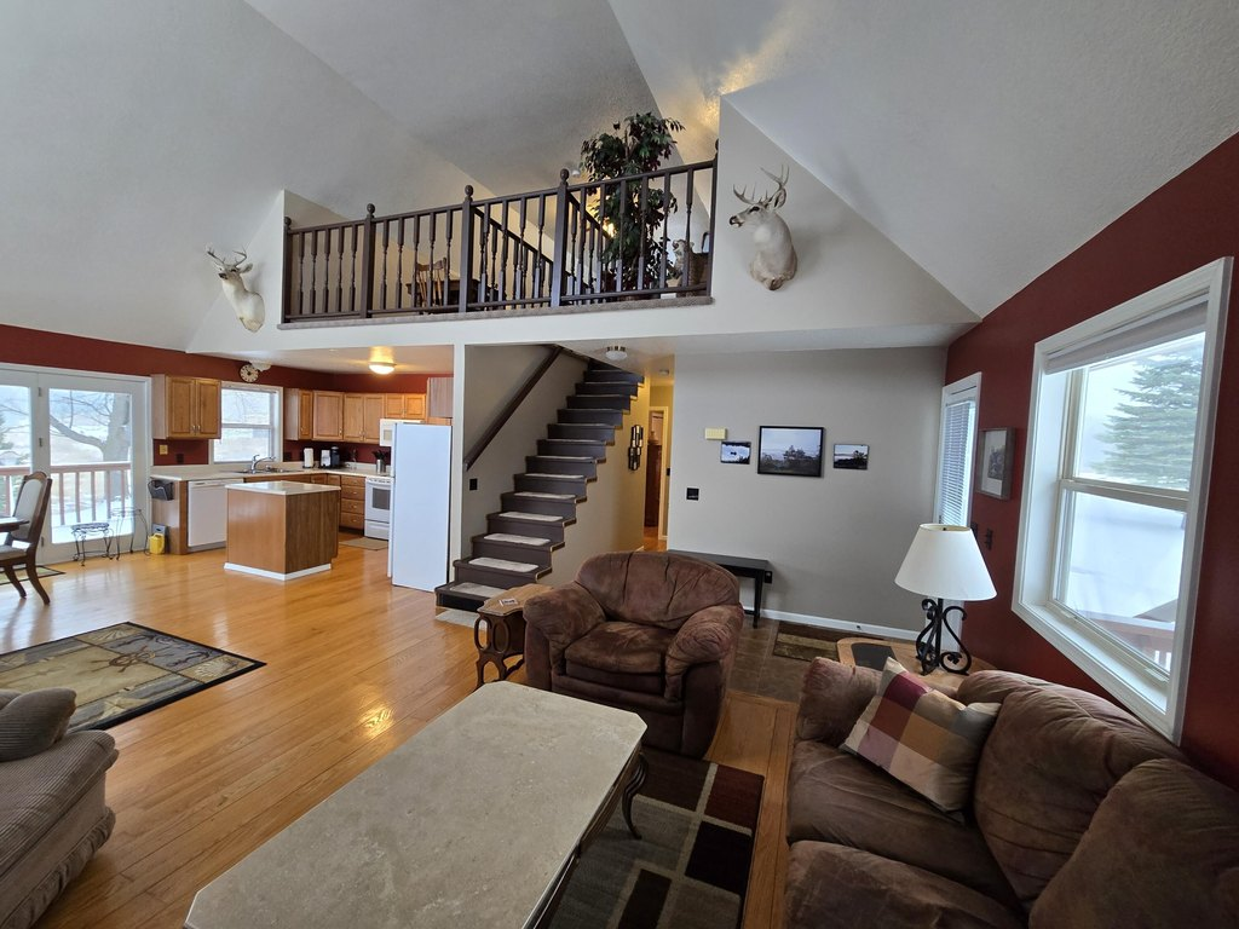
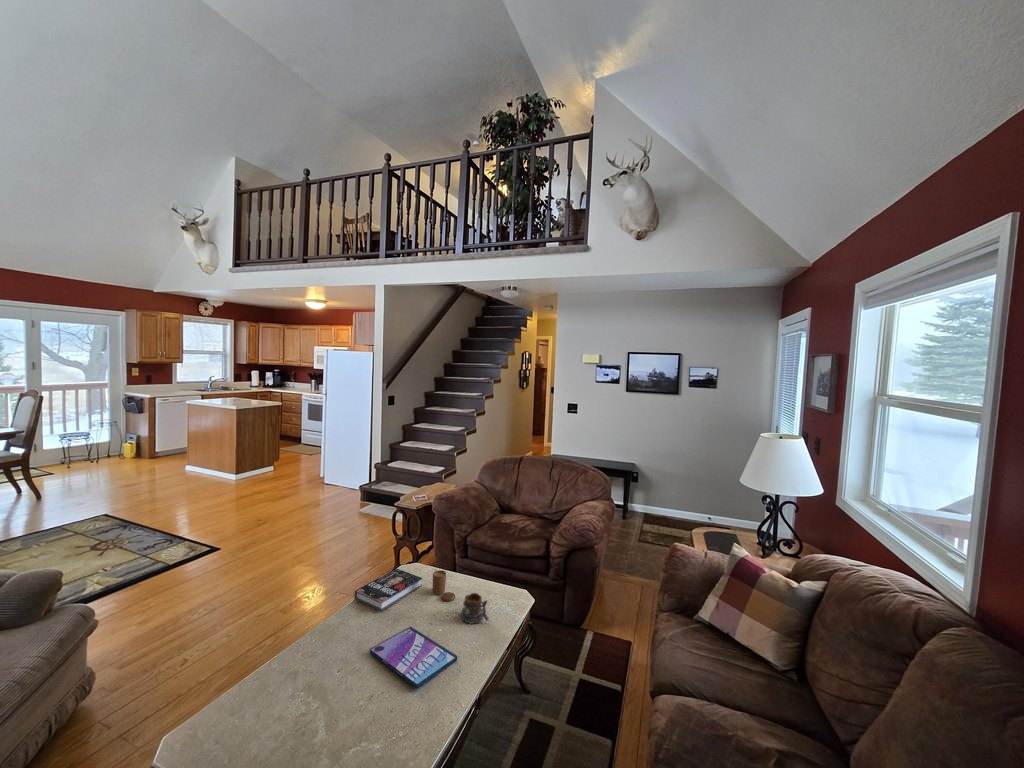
+ mug [460,592,490,624]
+ book [353,568,424,612]
+ video game case [369,626,458,689]
+ candle [432,569,456,602]
